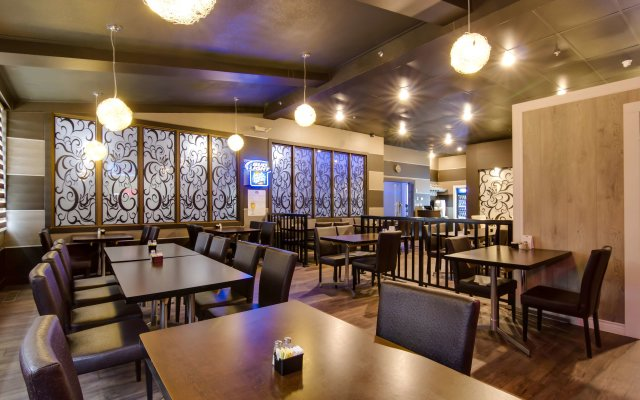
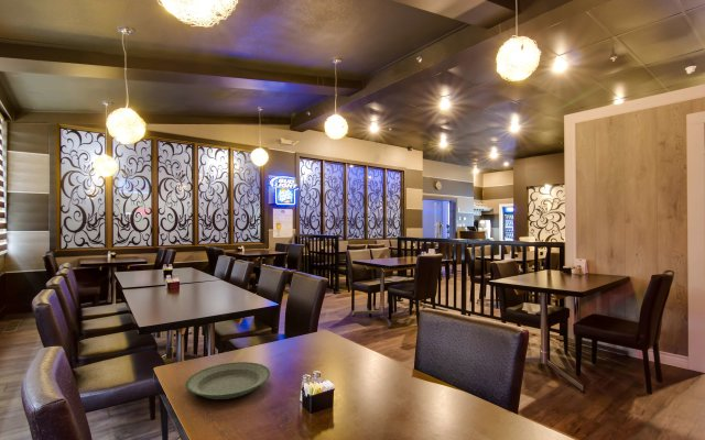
+ plate [184,361,271,400]
